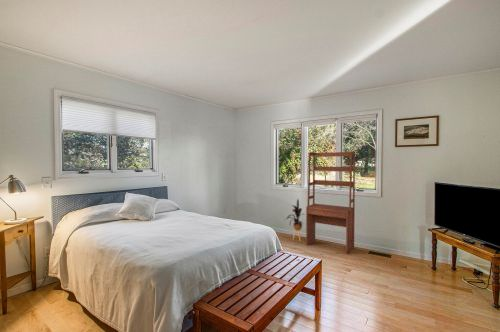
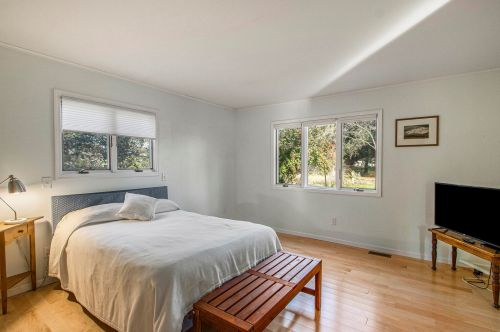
- house plant [283,199,306,242]
- shelving unit [305,151,356,255]
